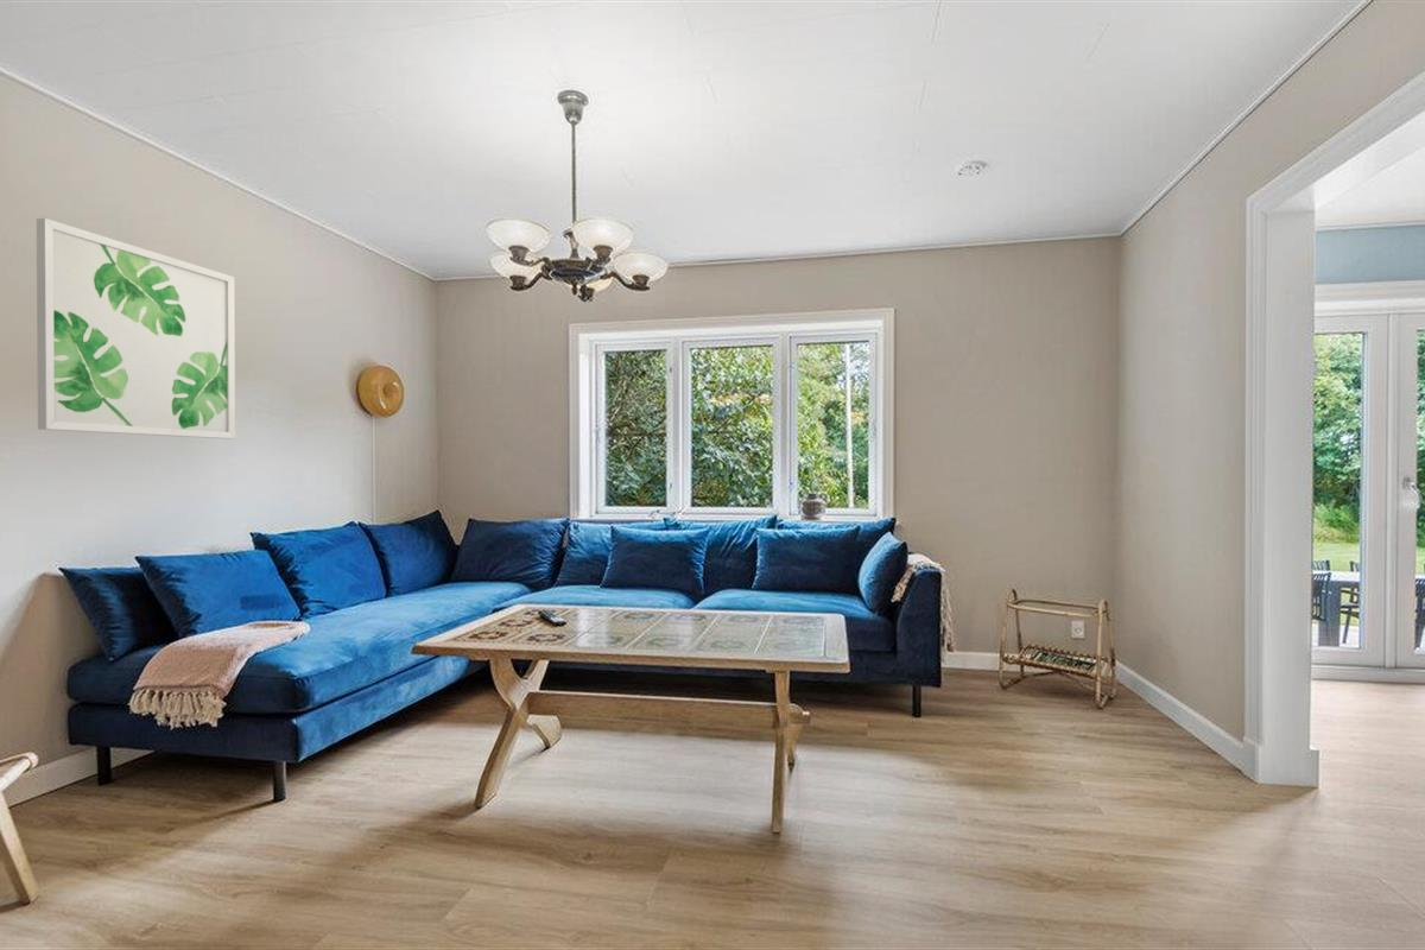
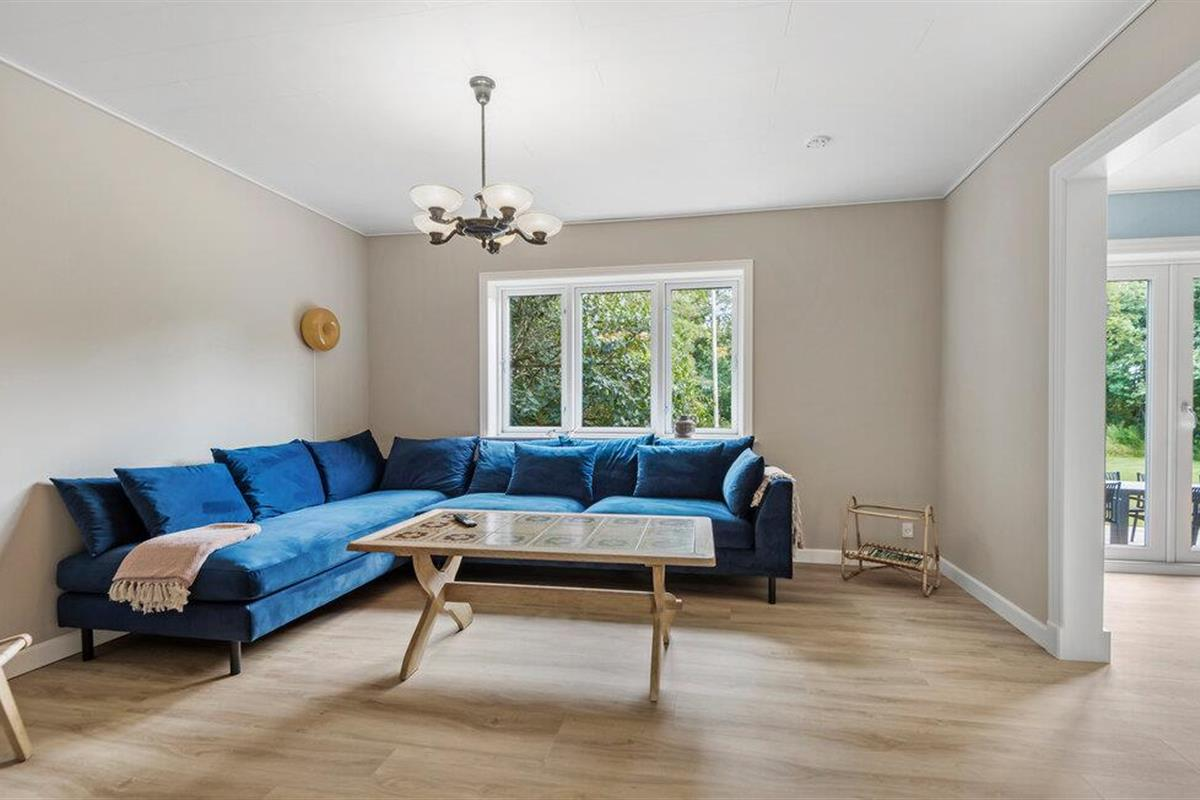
- wall art [36,217,236,441]
